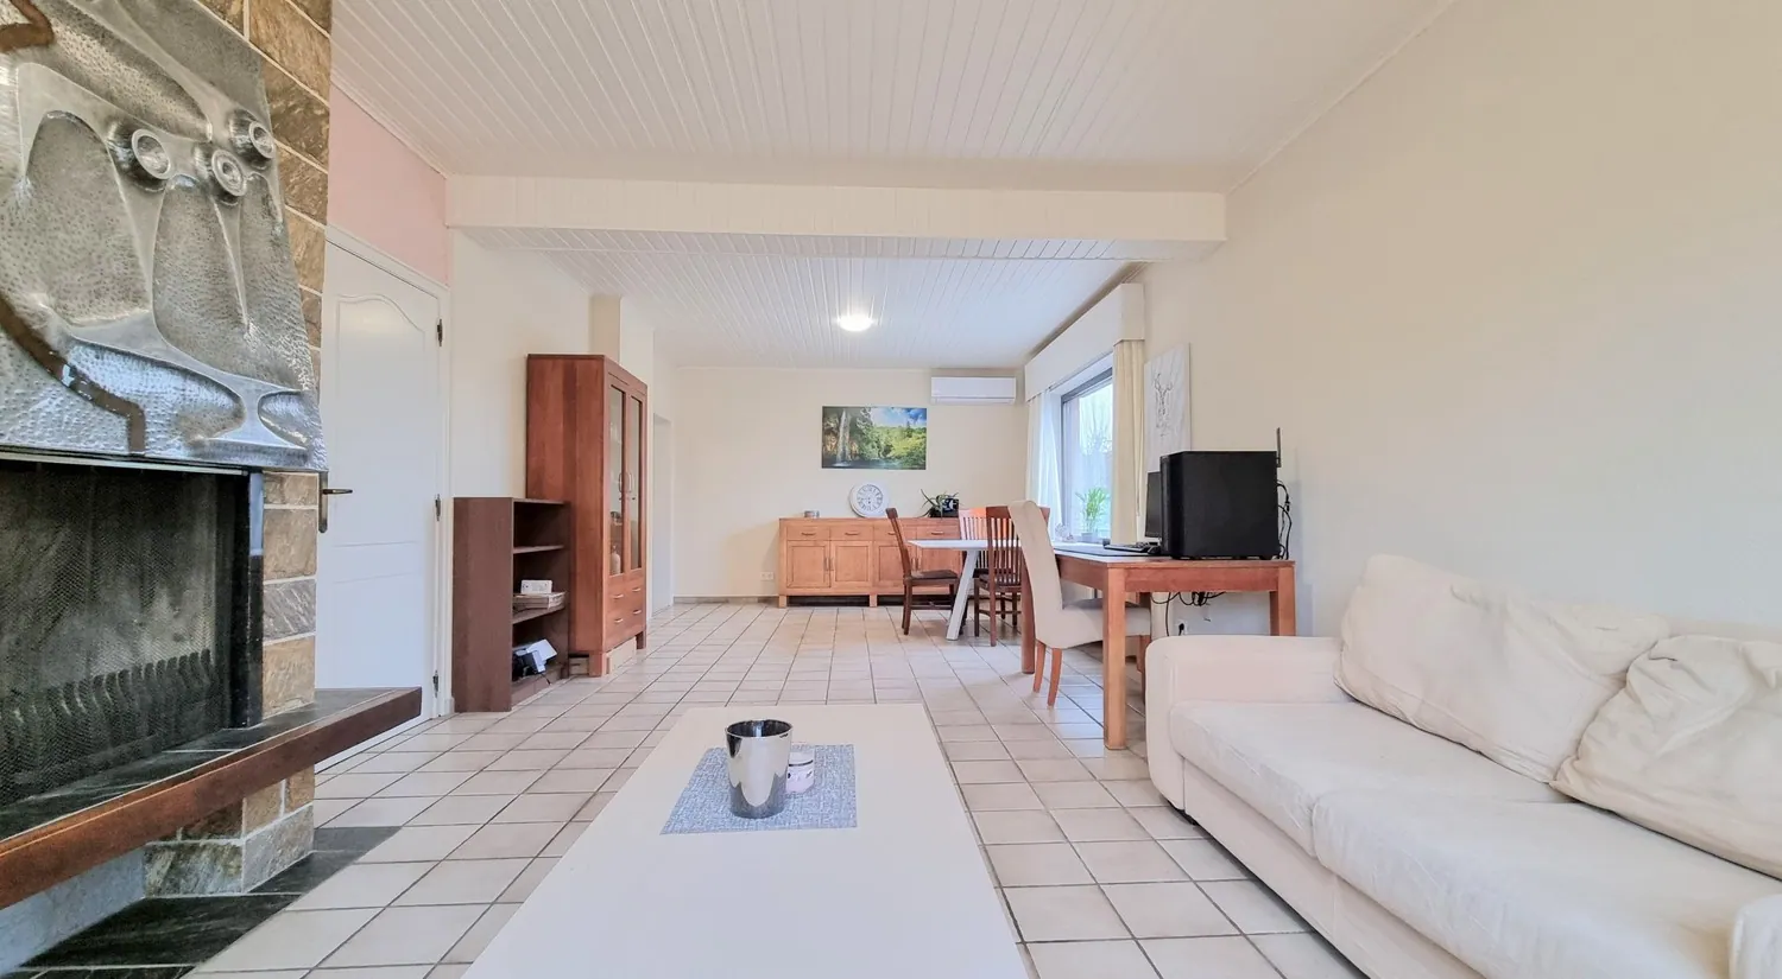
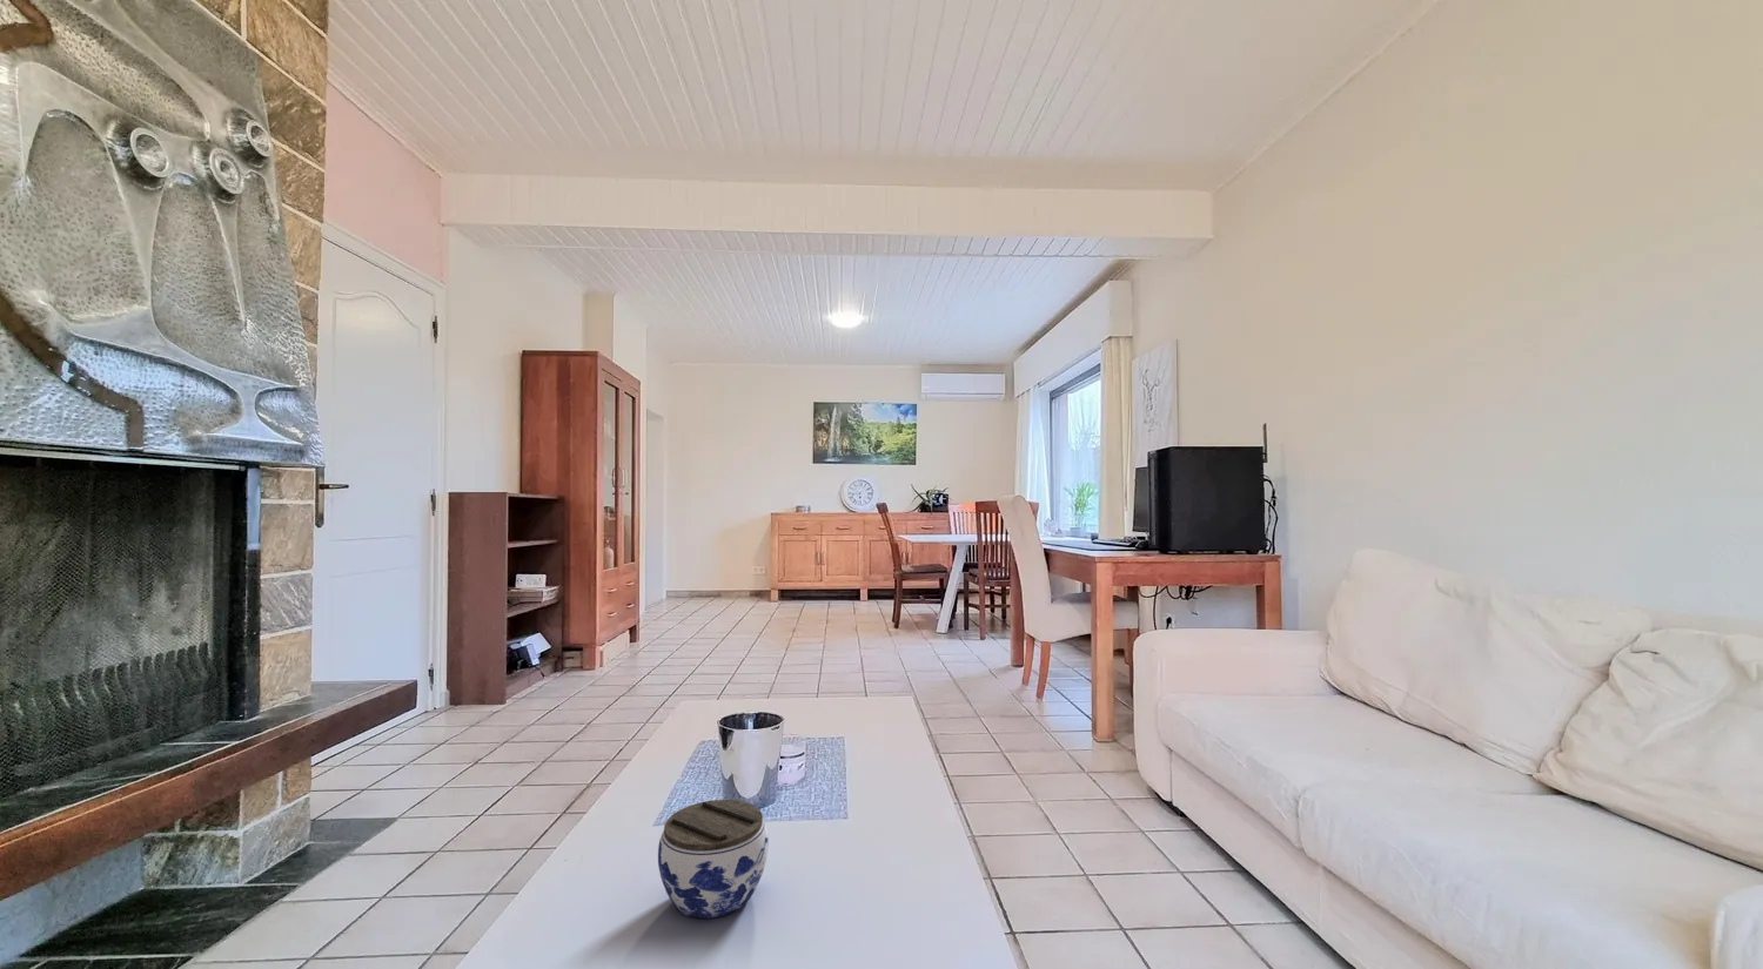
+ jar [656,798,770,920]
